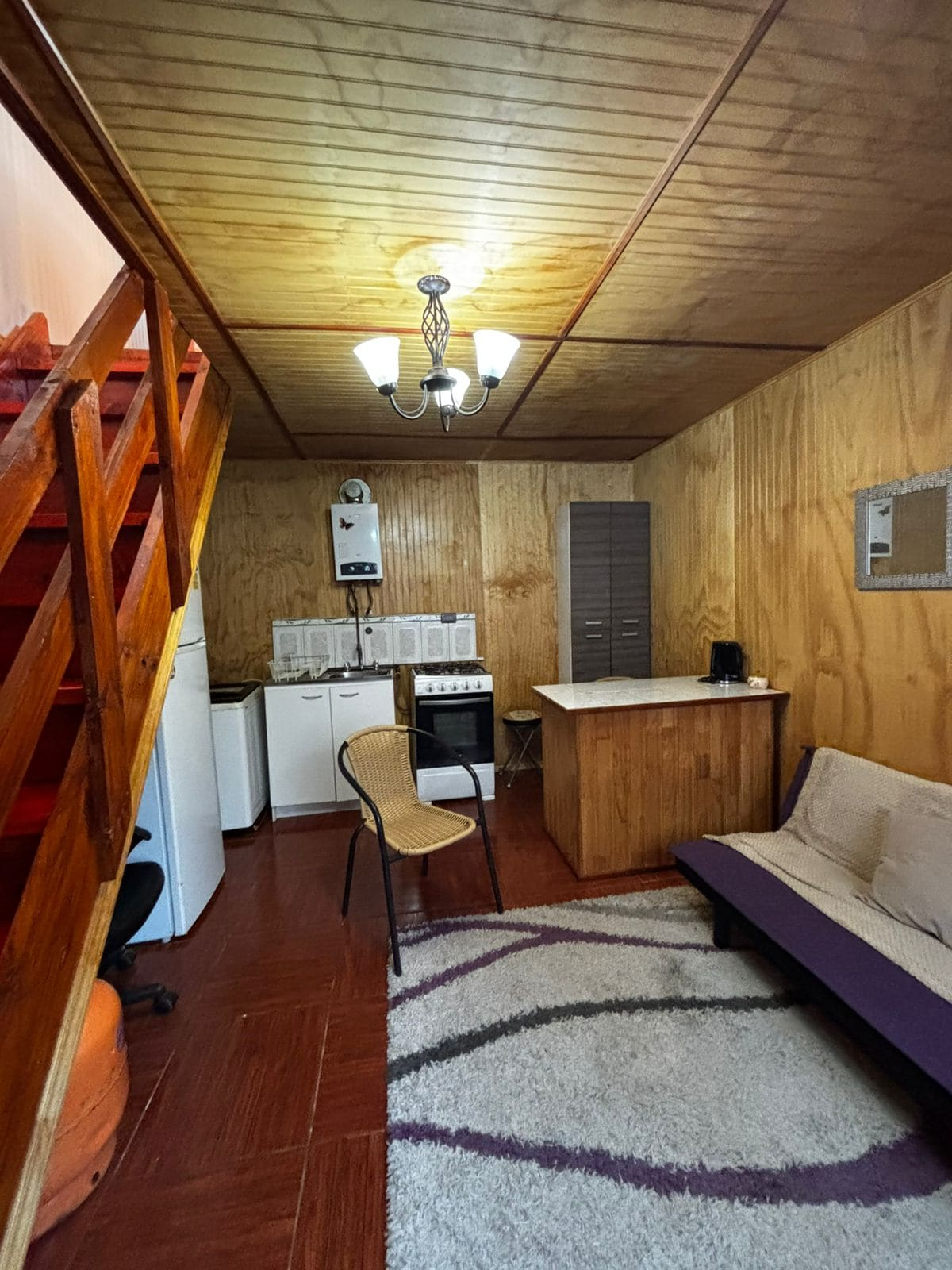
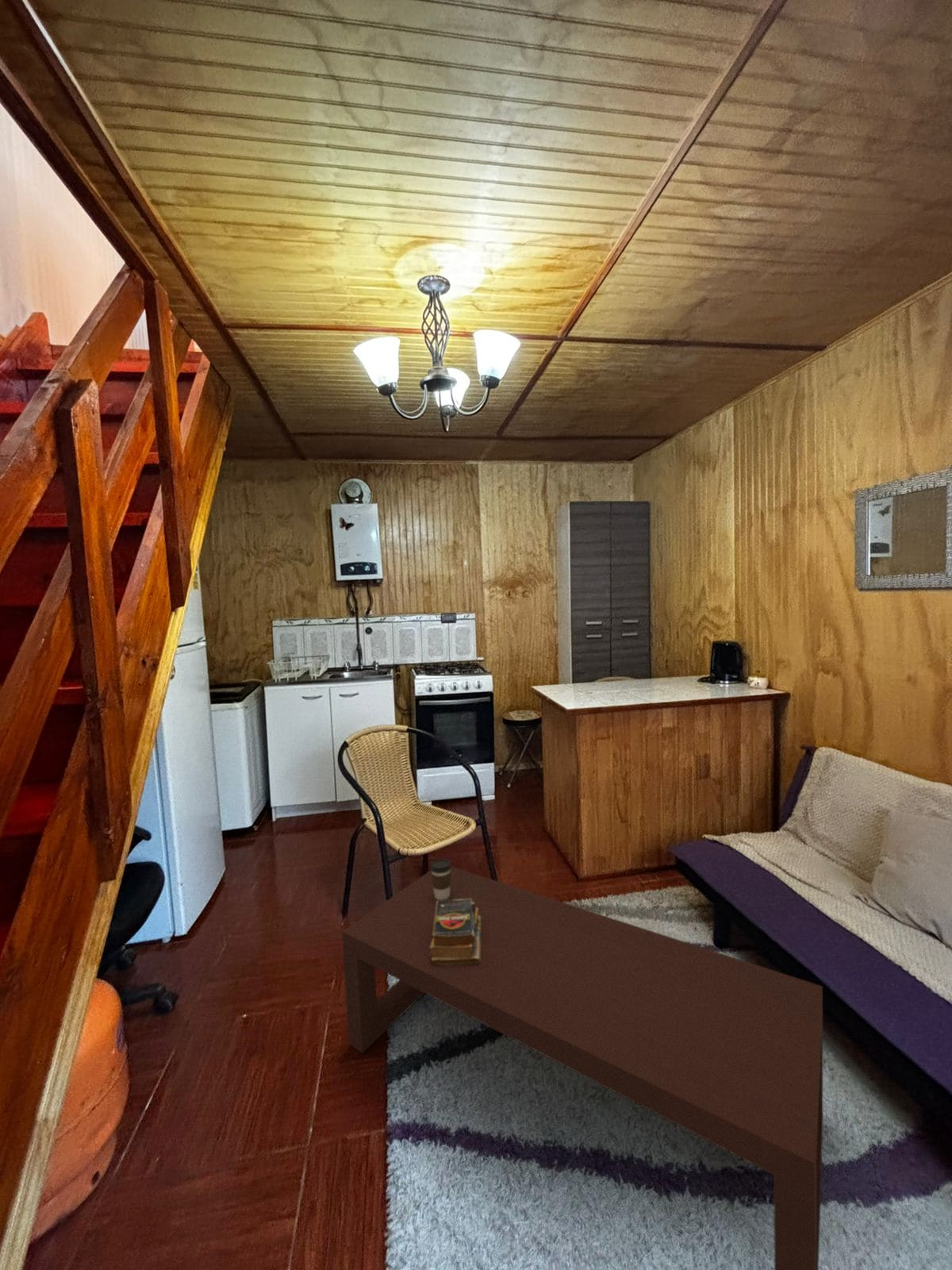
+ books [429,899,482,965]
+ coffee cup [430,858,452,900]
+ coffee table [341,866,823,1270]
